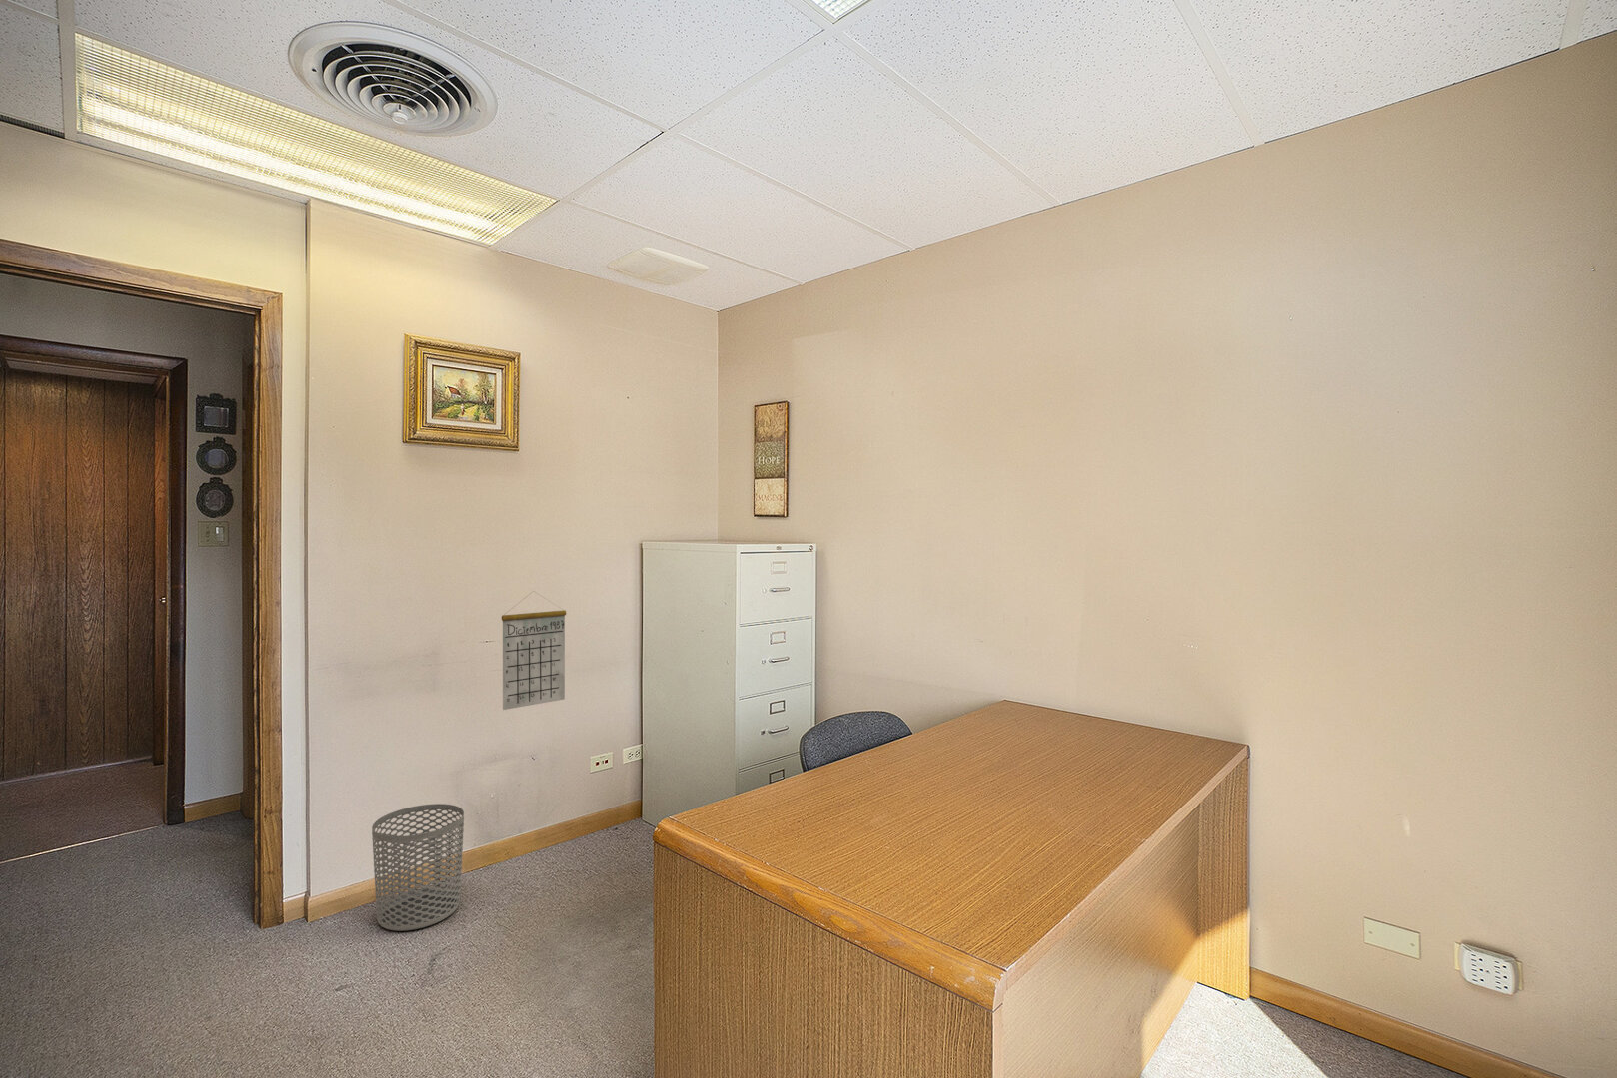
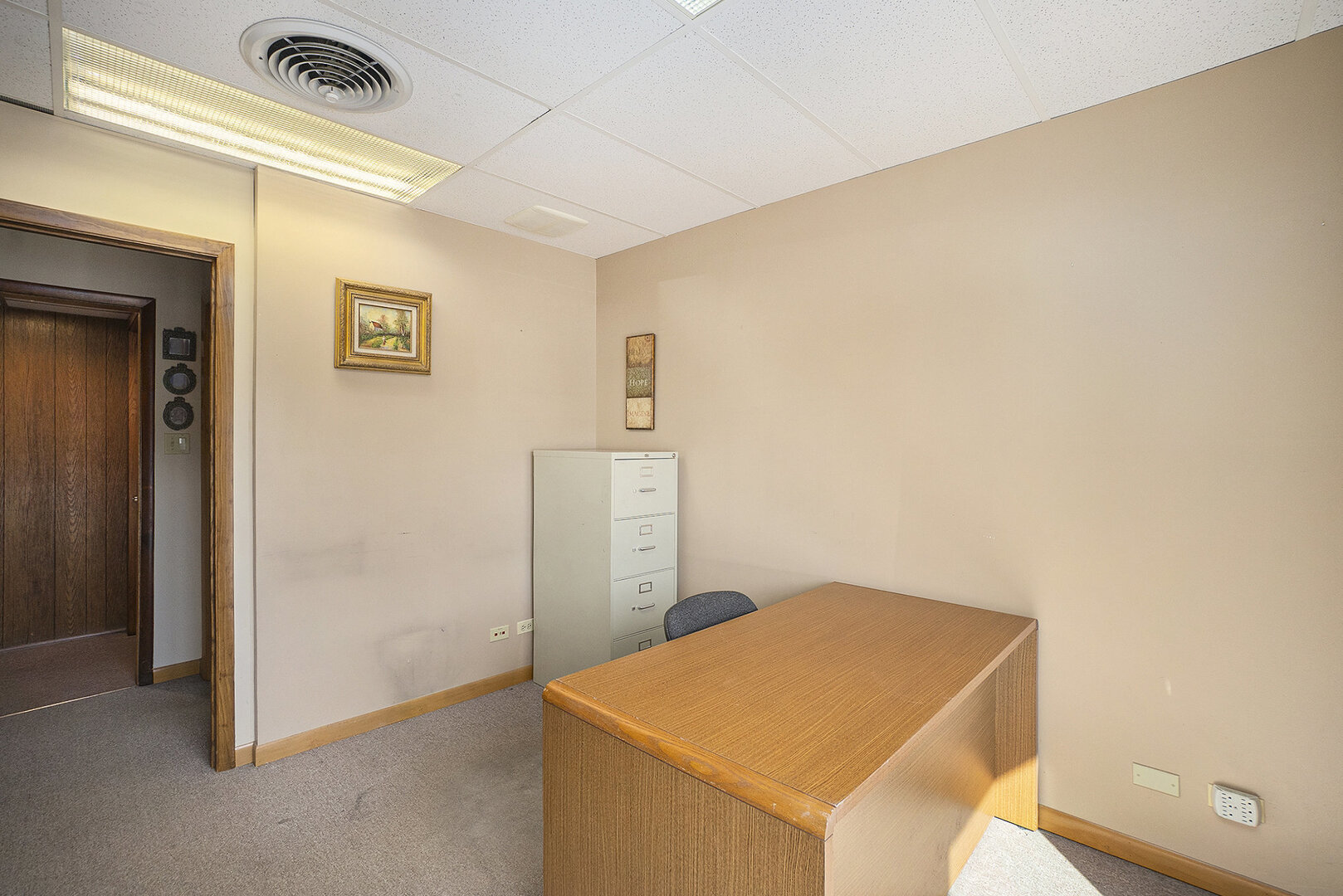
- waste bin [371,802,465,932]
- calendar [501,591,567,711]
